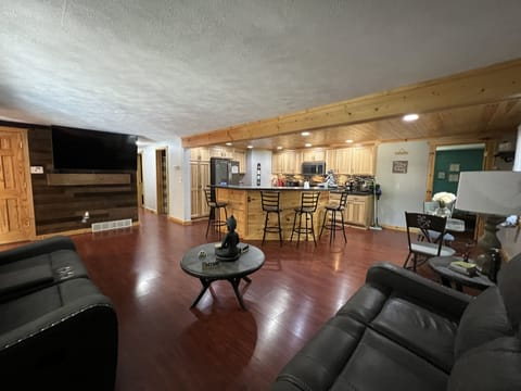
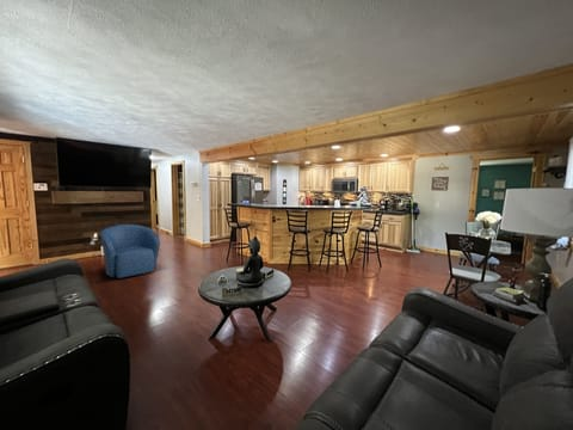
+ armchair [99,223,161,280]
